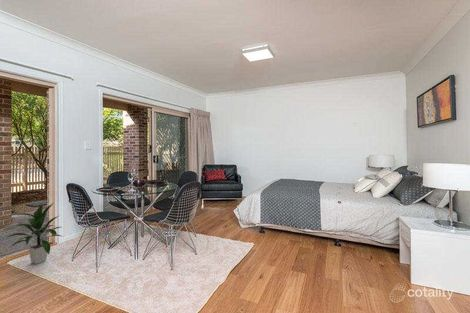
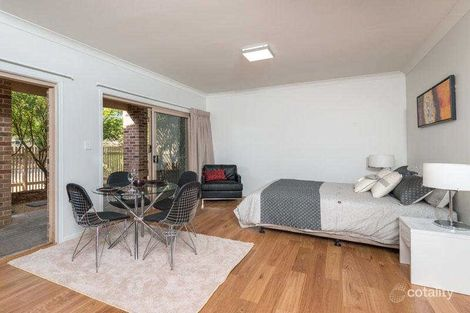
- indoor plant [4,202,64,265]
